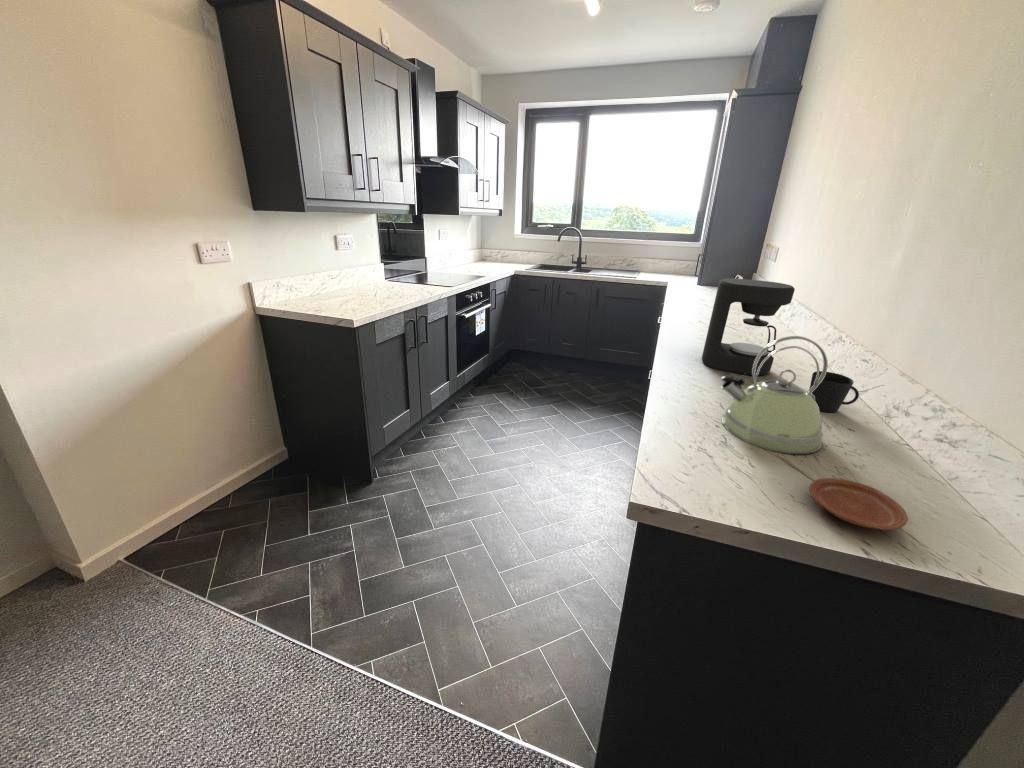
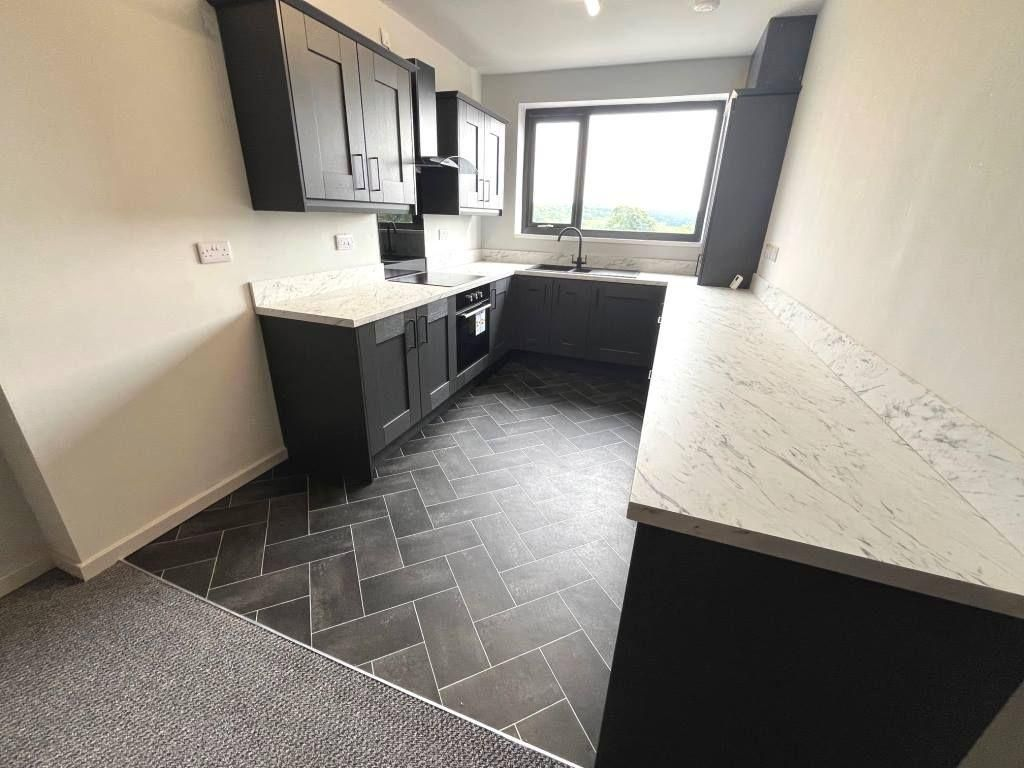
- kettle [720,335,829,455]
- cup [809,370,860,413]
- plate [808,477,909,531]
- coffee maker [701,277,796,376]
